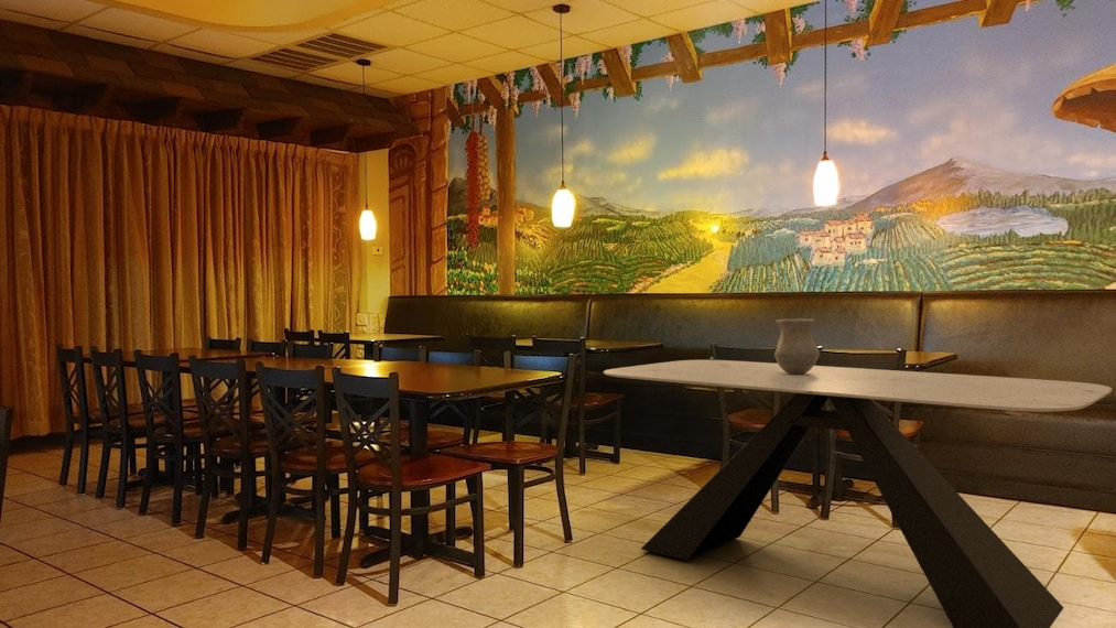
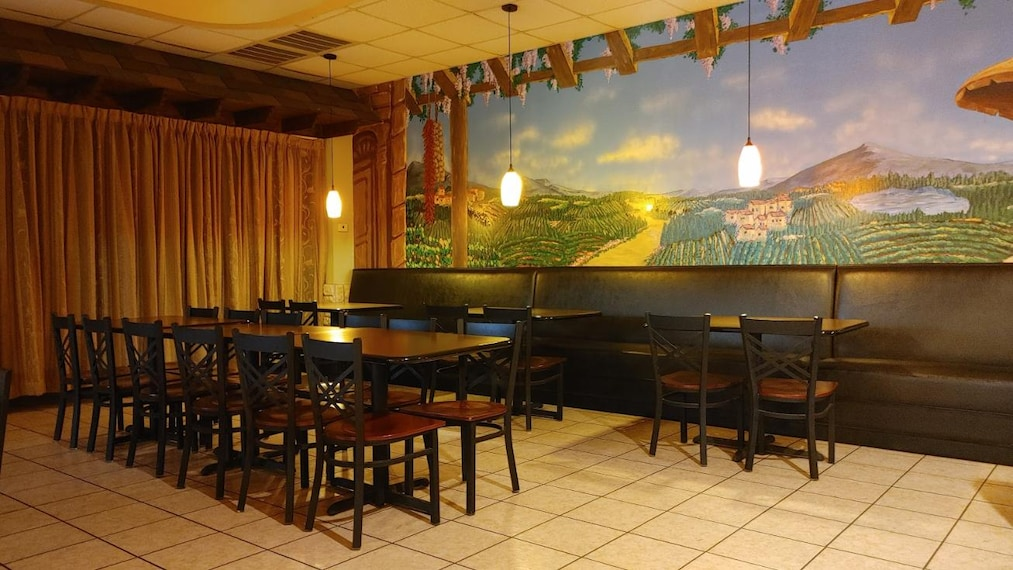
- vase [773,317,821,373]
- dining table [603,359,1113,628]
